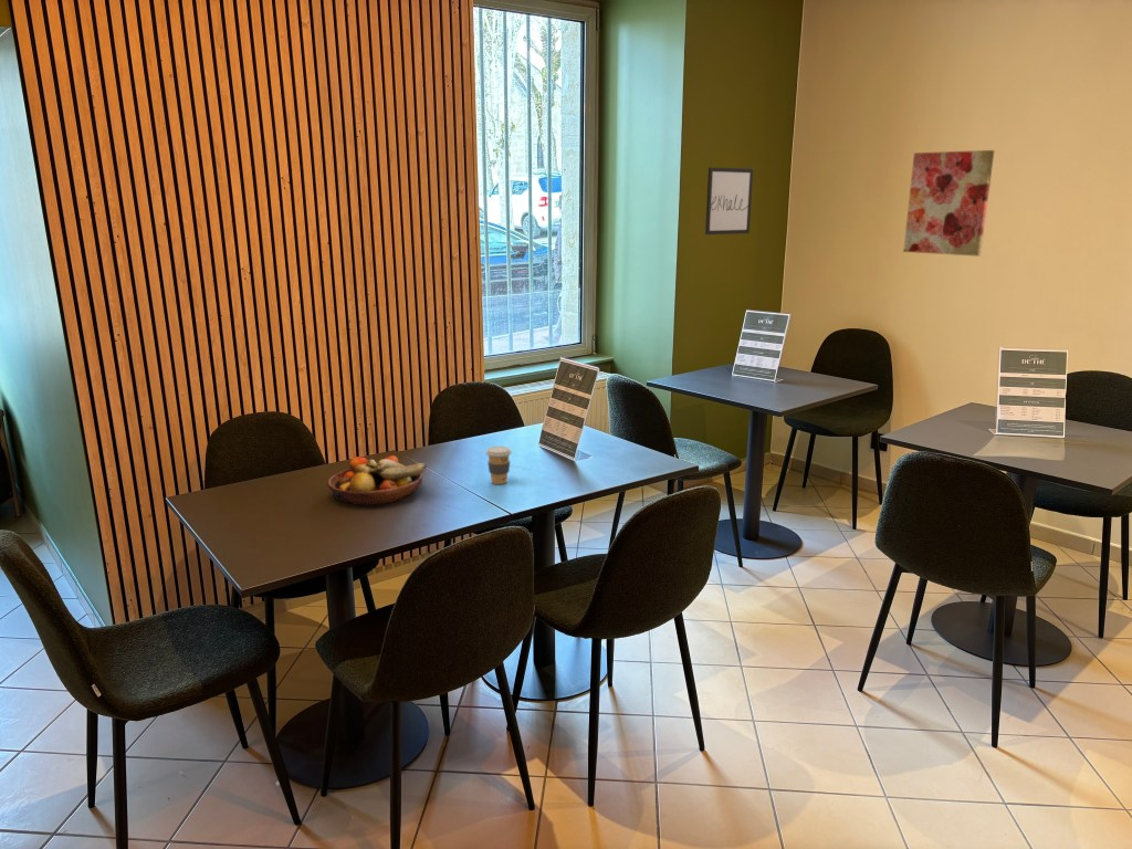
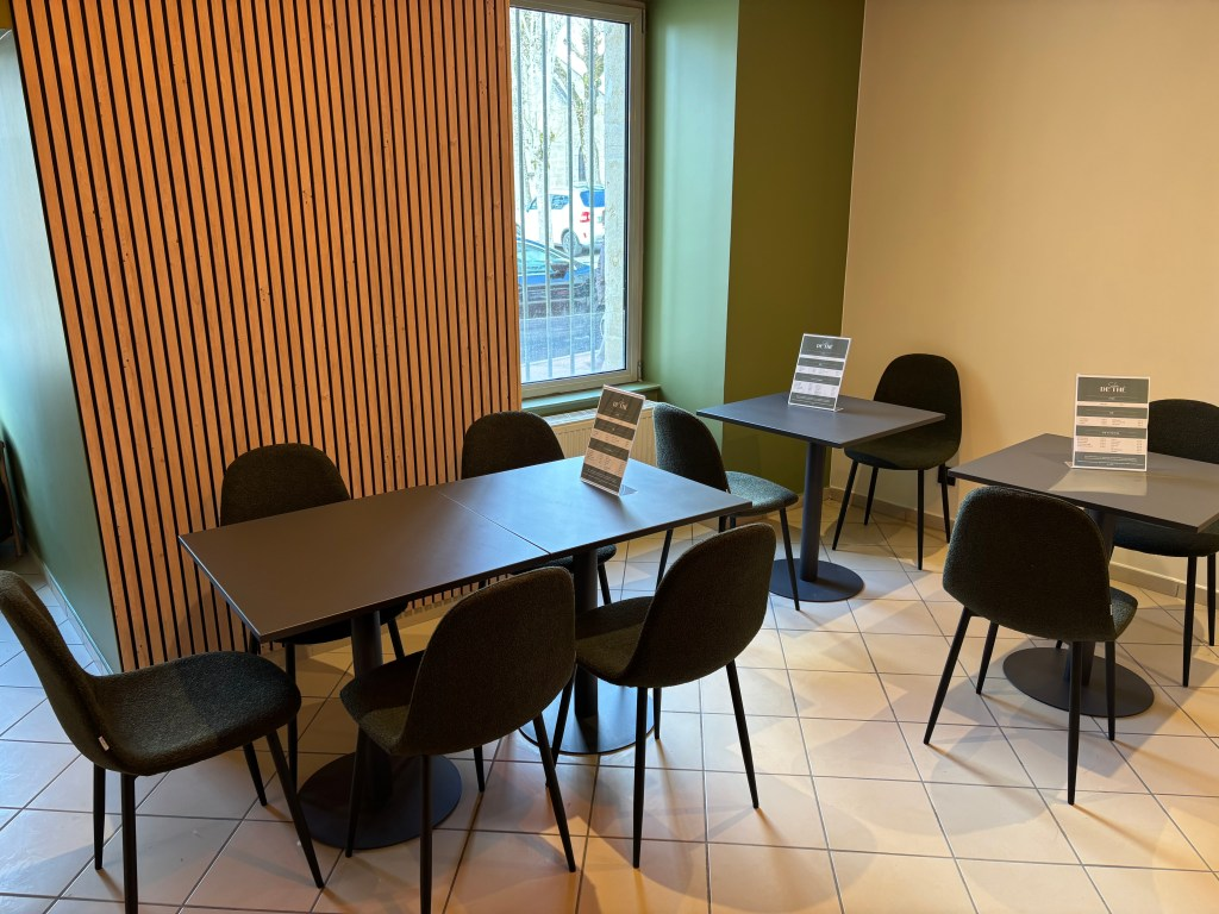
- fruit bowl [326,454,428,506]
- wall art [704,166,754,235]
- wall art [902,149,995,258]
- coffee cup [484,446,513,485]
